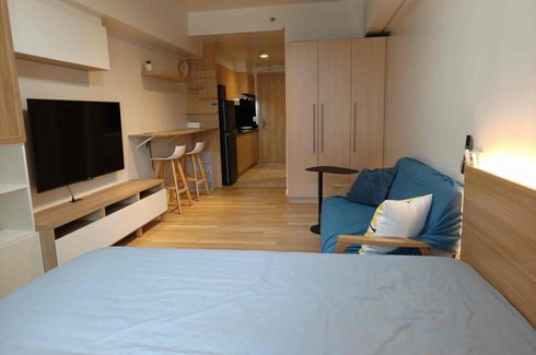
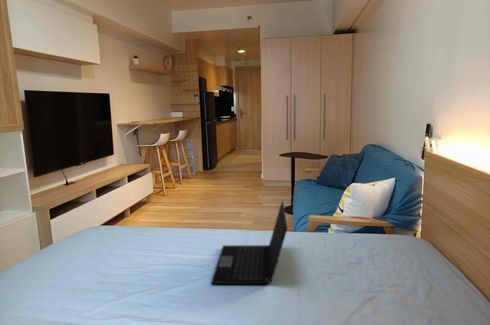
+ laptop [210,200,289,285]
